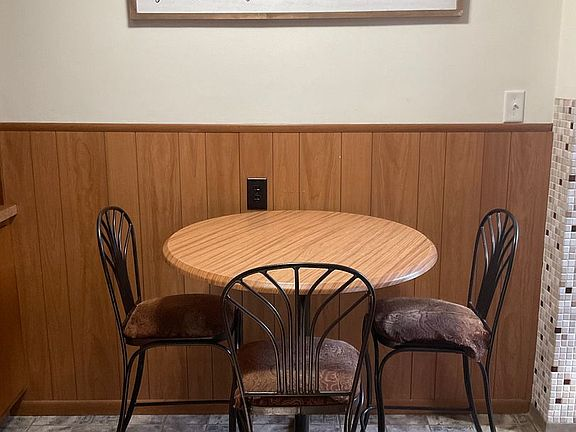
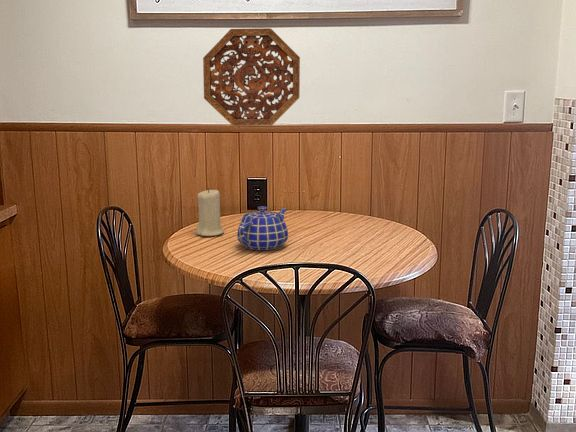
+ candle [195,187,225,237]
+ teapot [236,205,289,251]
+ decorative platter [202,27,301,127]
